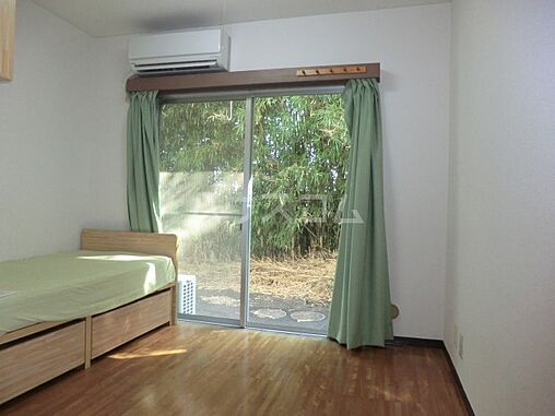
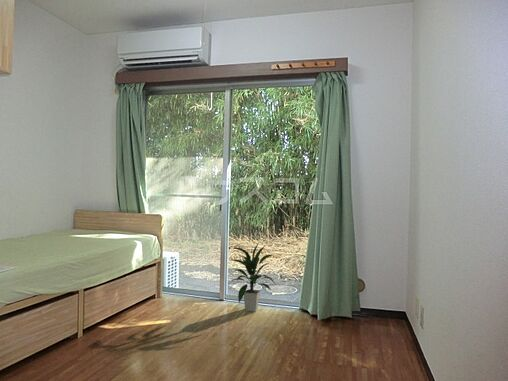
+ indoor plant [229,242,278,313]
